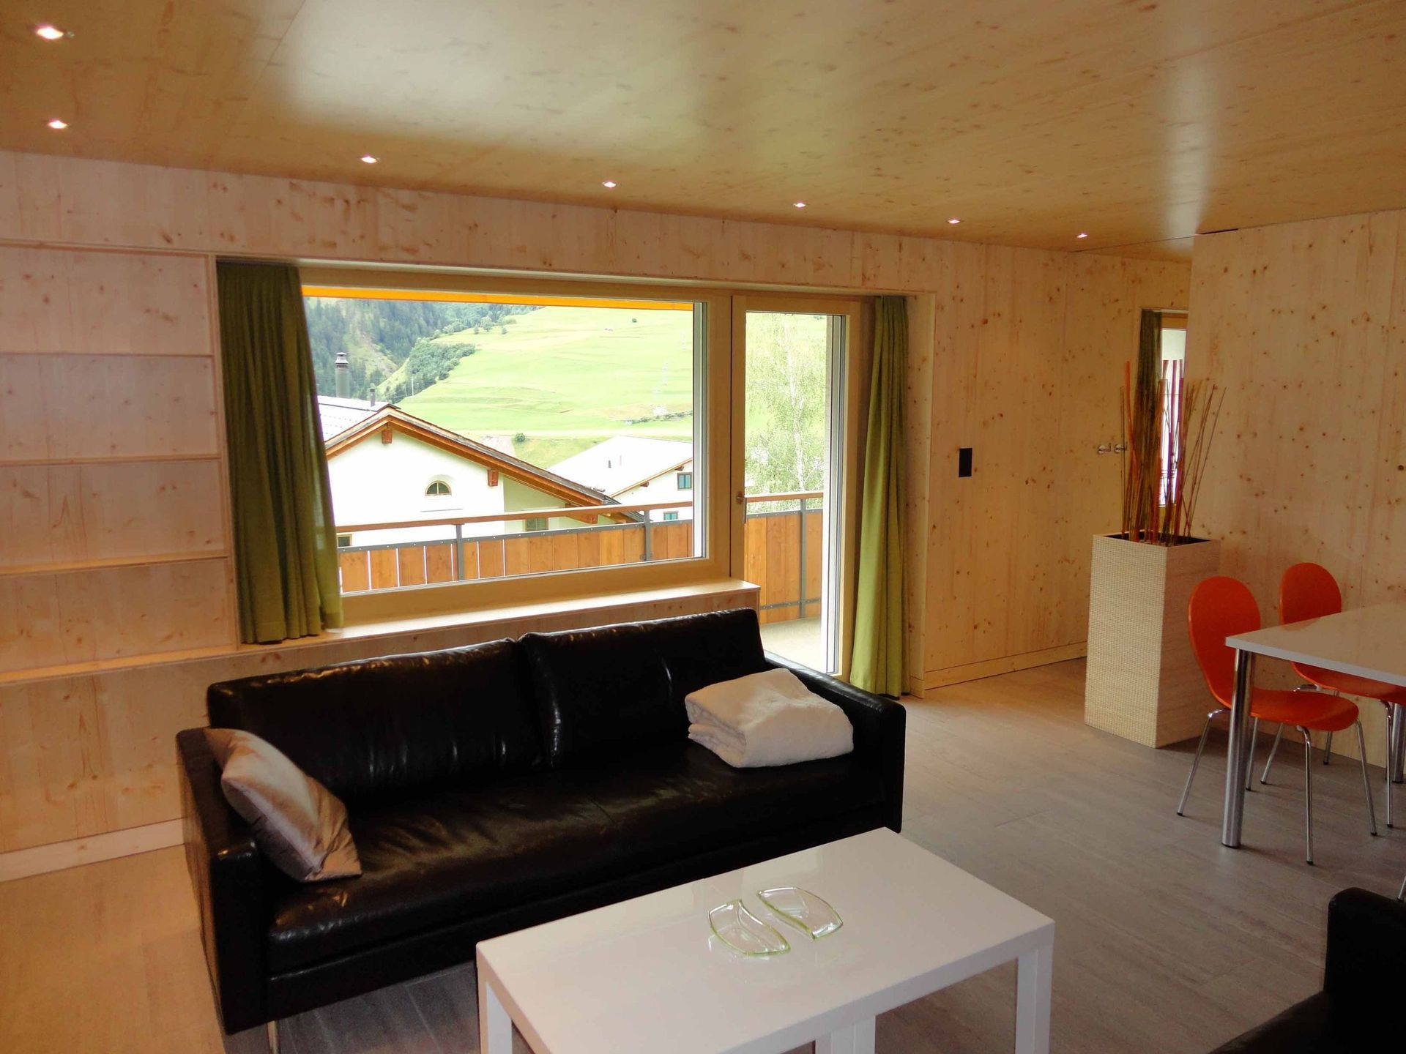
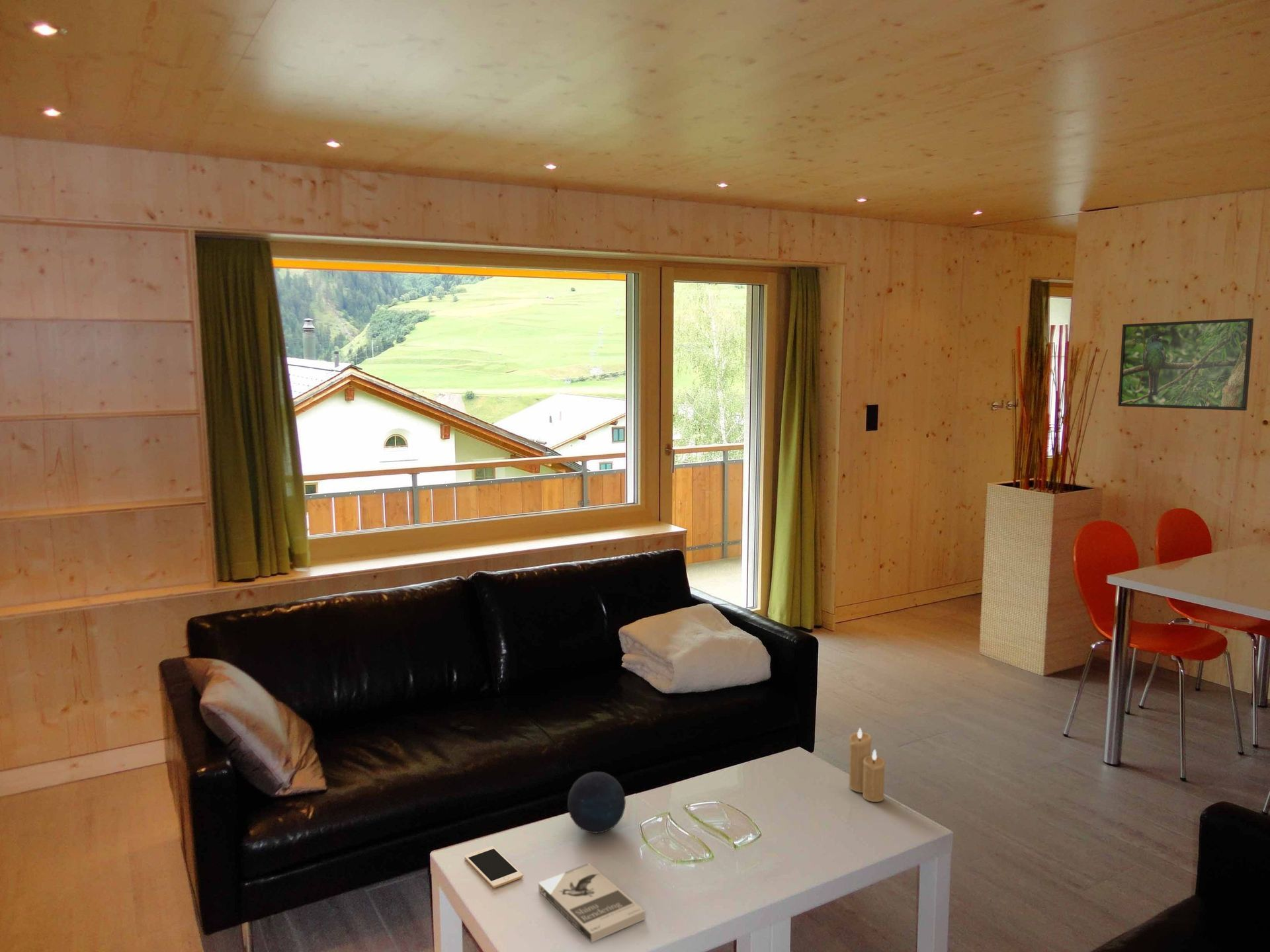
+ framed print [1117,317,1254,411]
+ decorative orb [567,771,626,834]
+ candle [848,727,886,803]
+ book [538,863,646,943]
+ cell phone [464,846,523,889]
